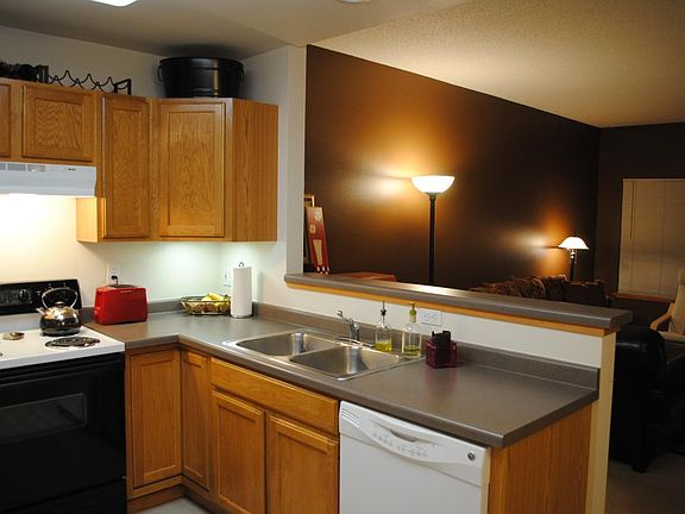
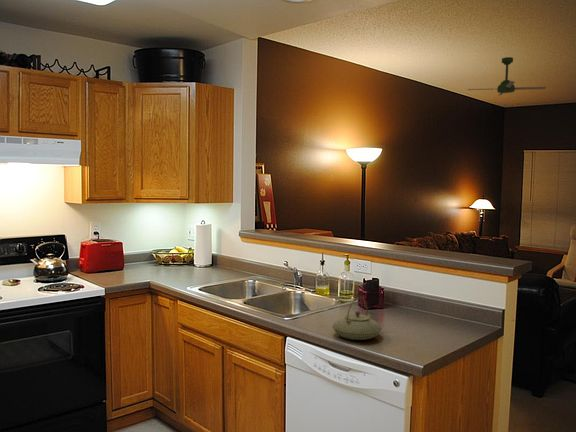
+ teapot [331,296,383,341]
+ ceiling fan [466,56,547,97]
